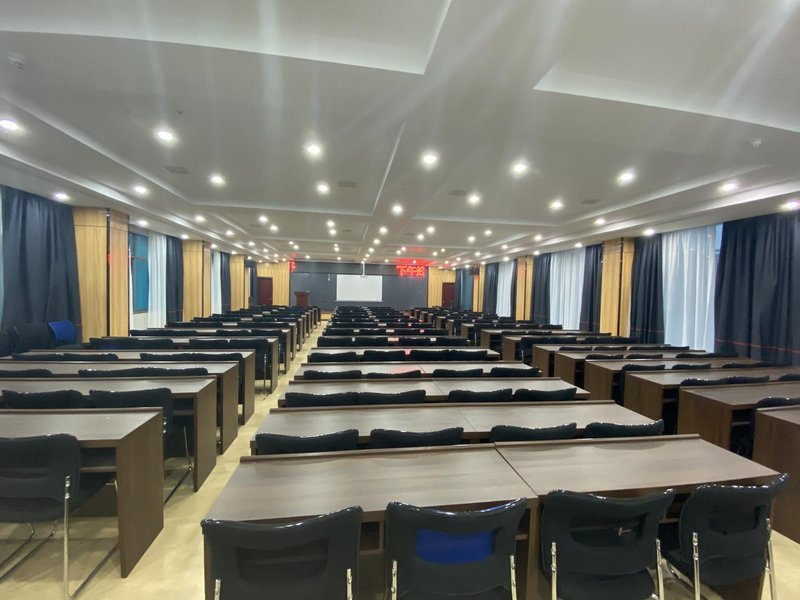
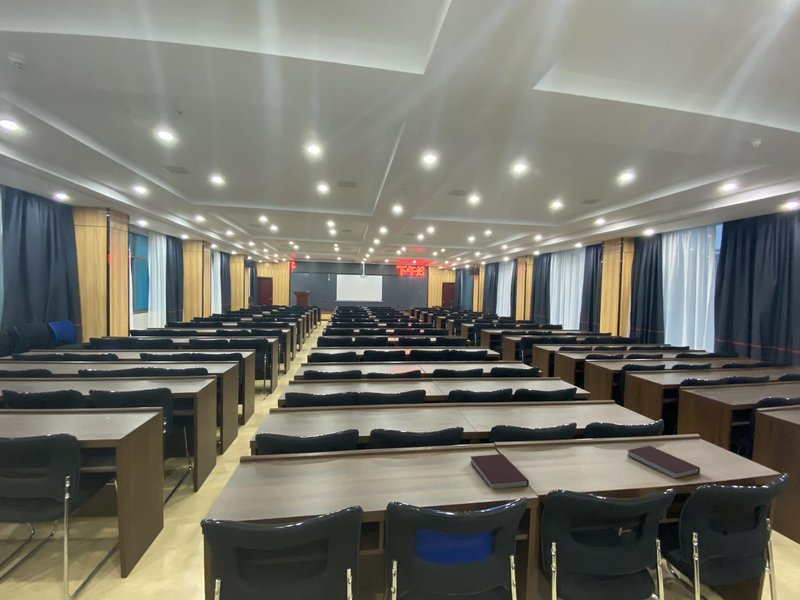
+ notebook [626,445,701,480]
+ notebook [469,453,530,490]
